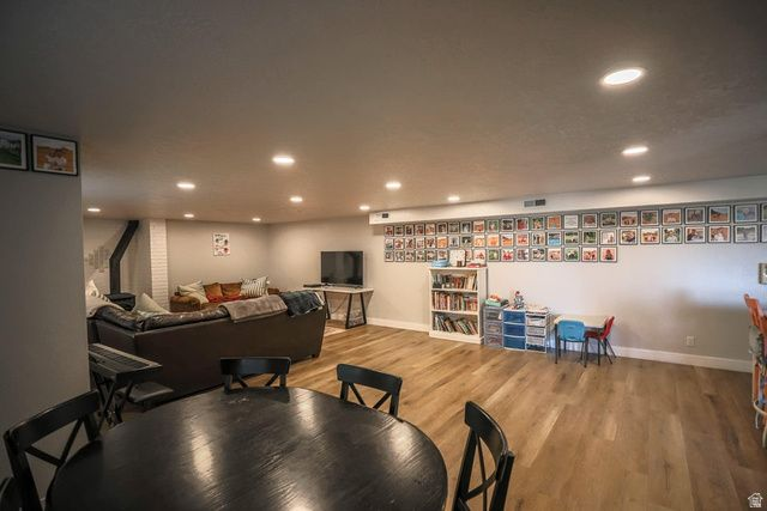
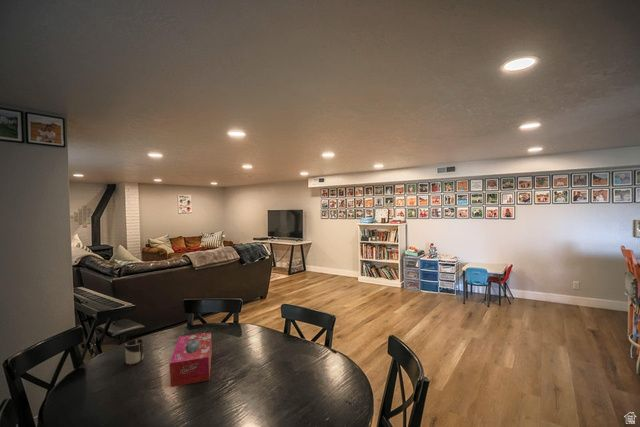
+ cup [124,338,144,365]
+ tissue box [169,331,213,388]
